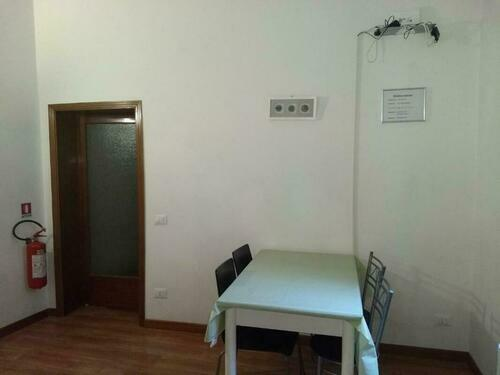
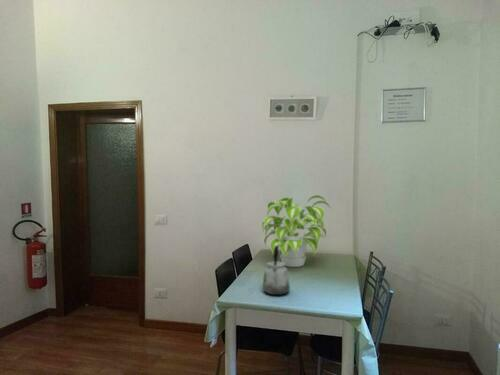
+ plant [260,194,332,268]
+ kettle [262,246,291,296]
